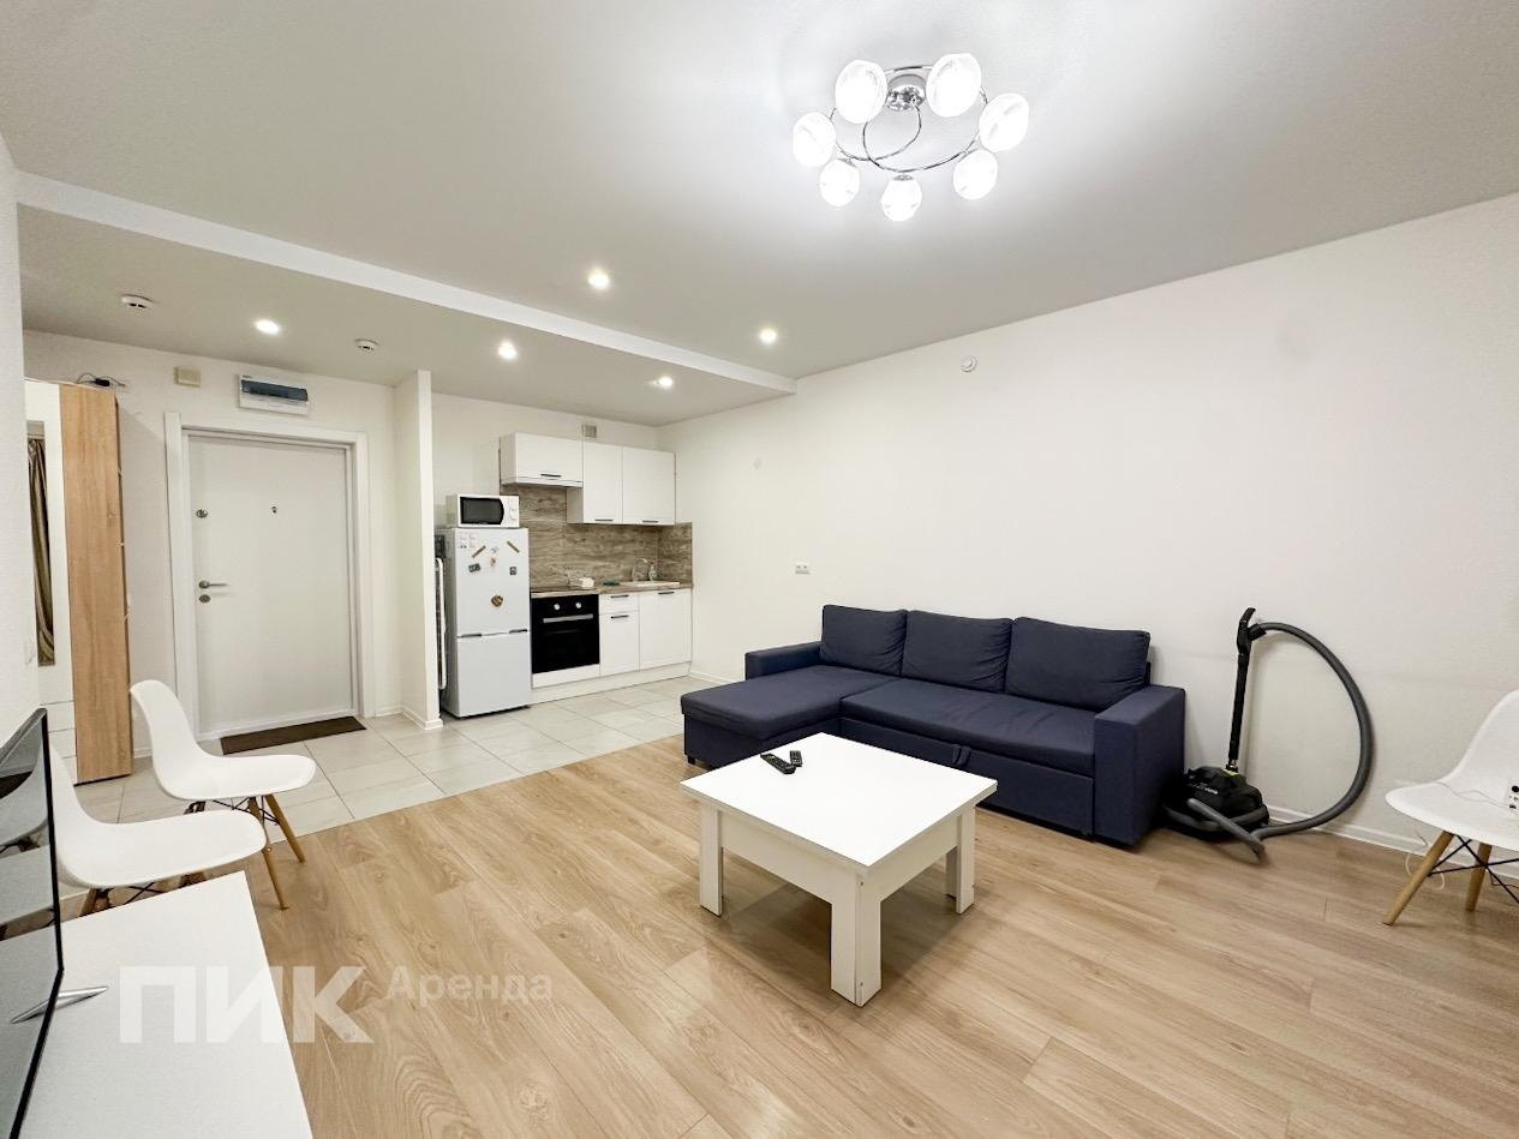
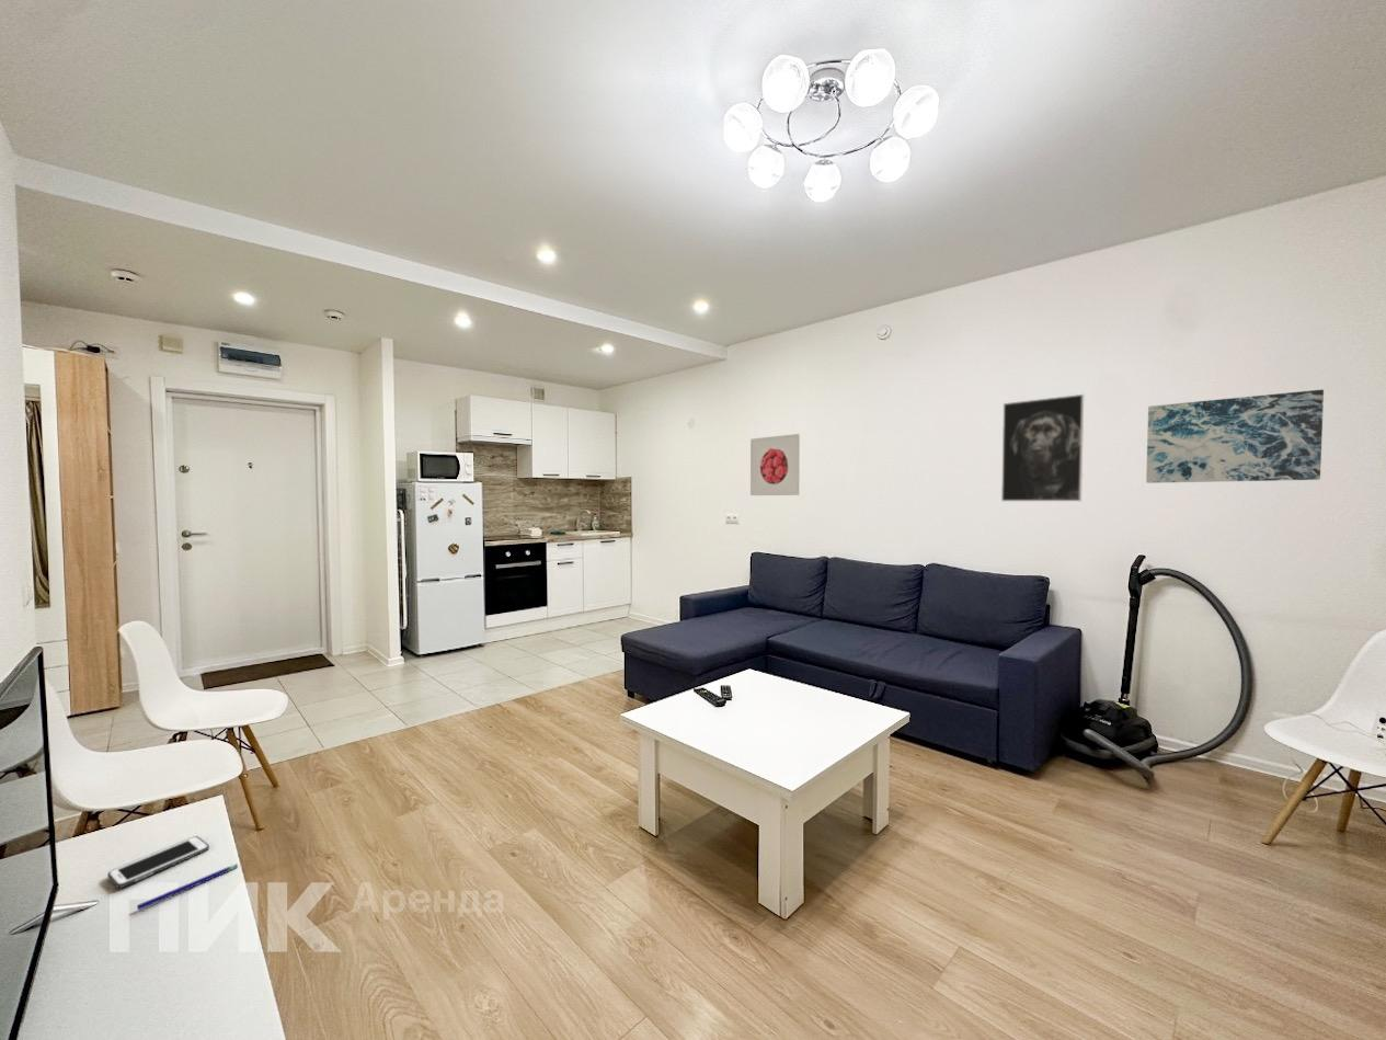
+ wall art [1145,388,1325,484]
+ pen [136,862,239,911]
+ cell phone [106,835,210,889]
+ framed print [749,433,801,496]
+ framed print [1000,393,1085,502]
